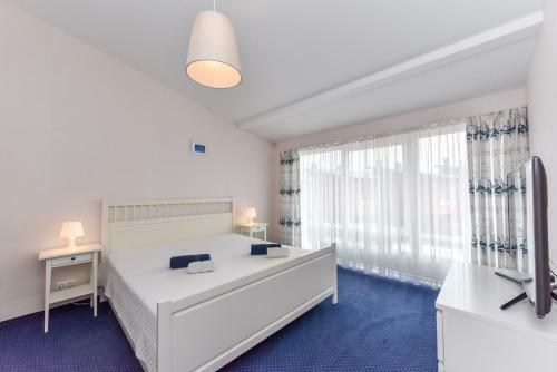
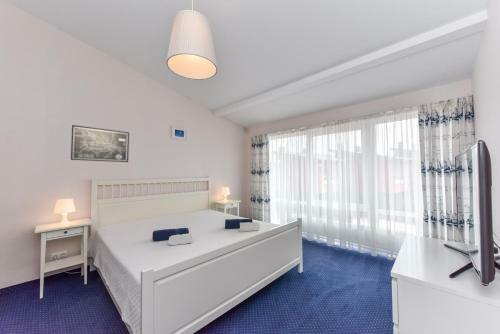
+ wall art [70,124,130,163]
